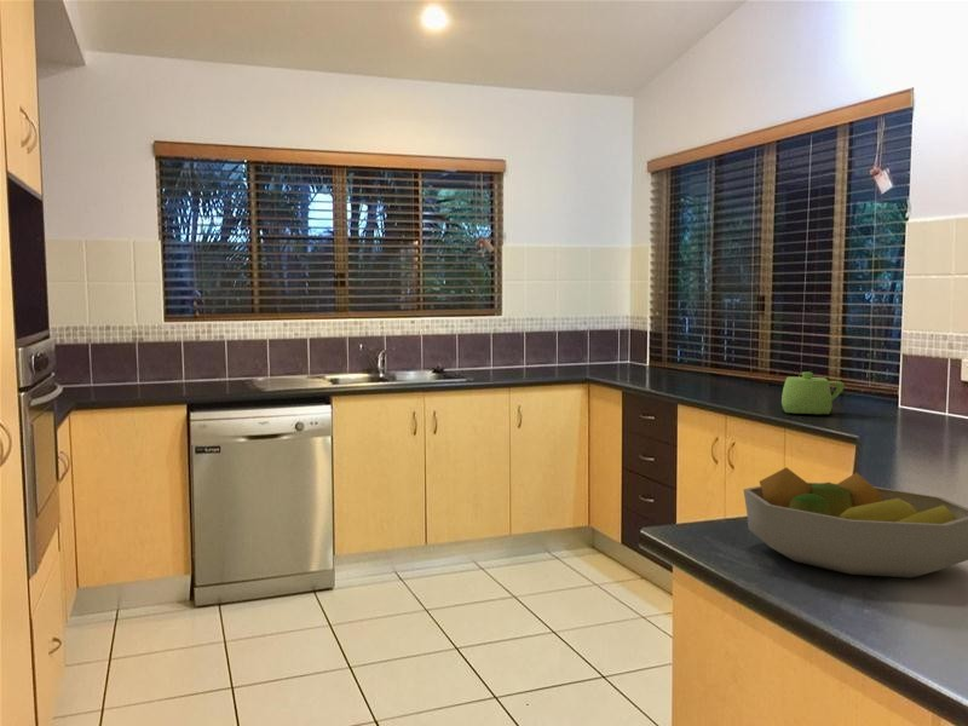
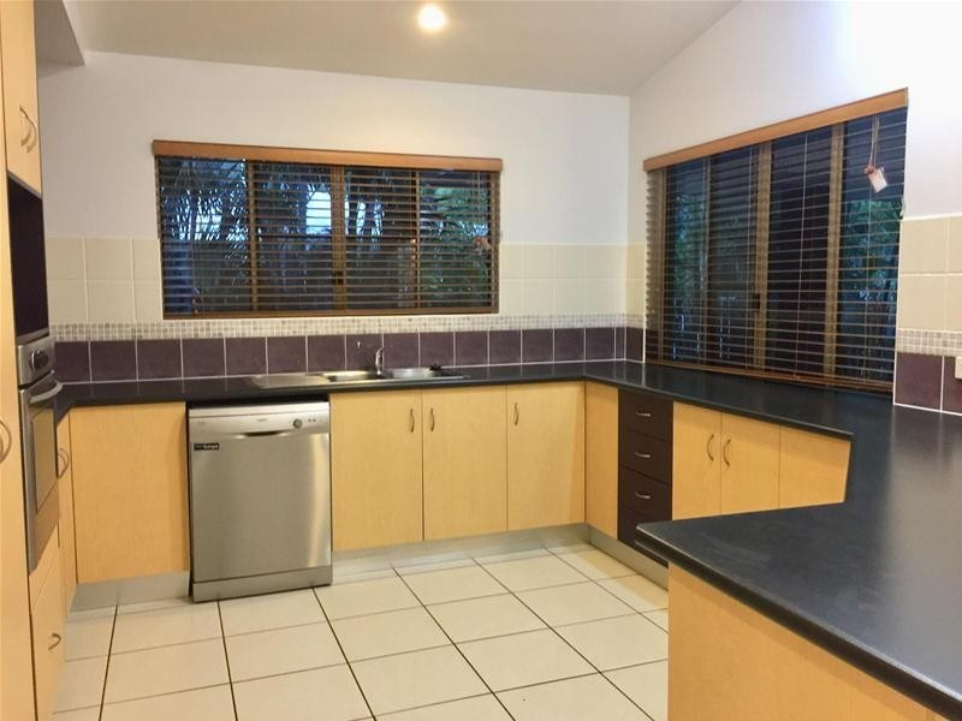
- fruit bowl [742,467,968,580]
- teapot [780,371,846,416]
